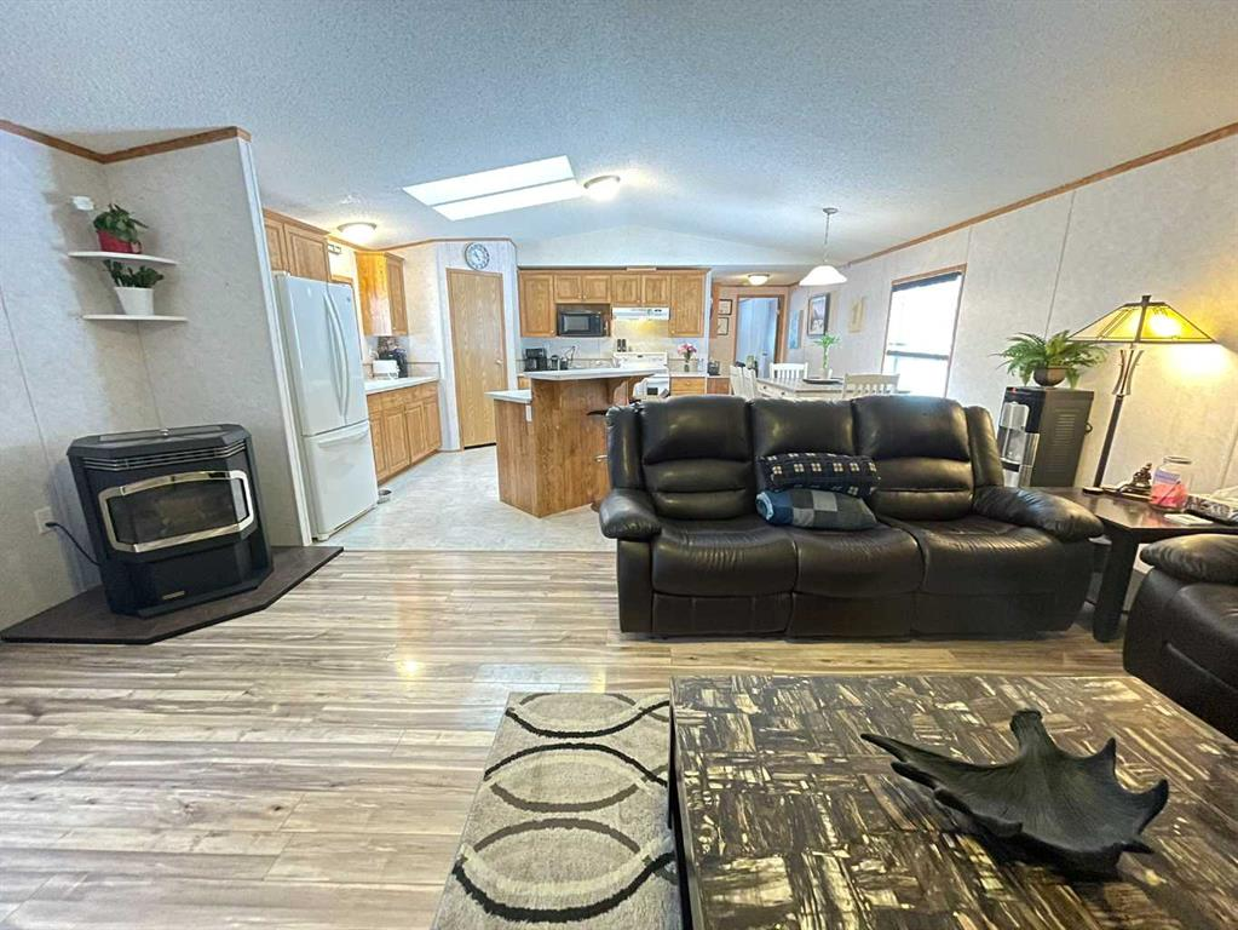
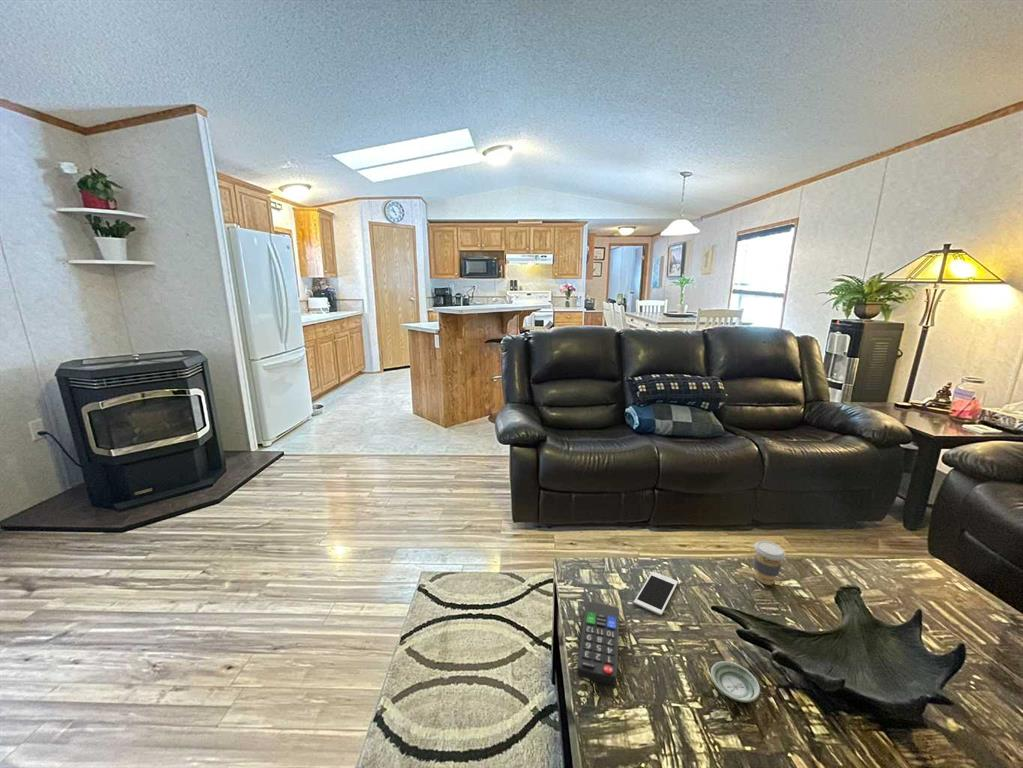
+ saucer [710,660,761,703]
+ coffee cup [753,540,787,586]
+ remote control [576,601,620,686]
+ cell phone [633,571,679,616]
